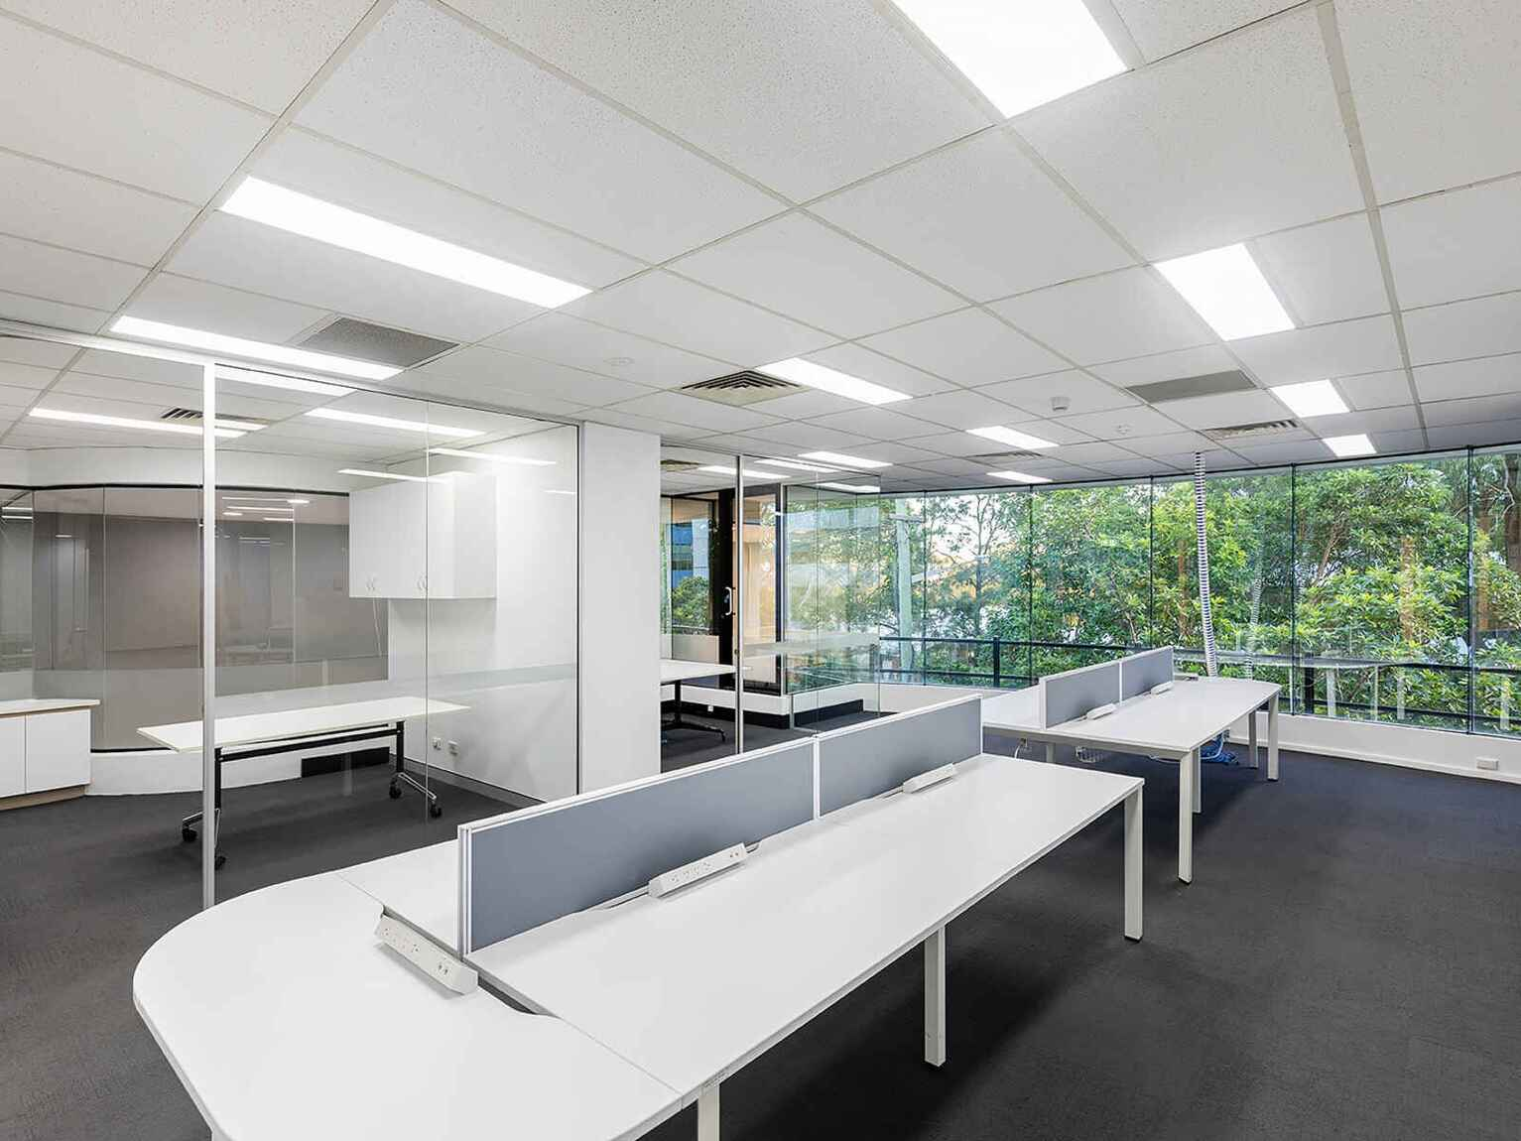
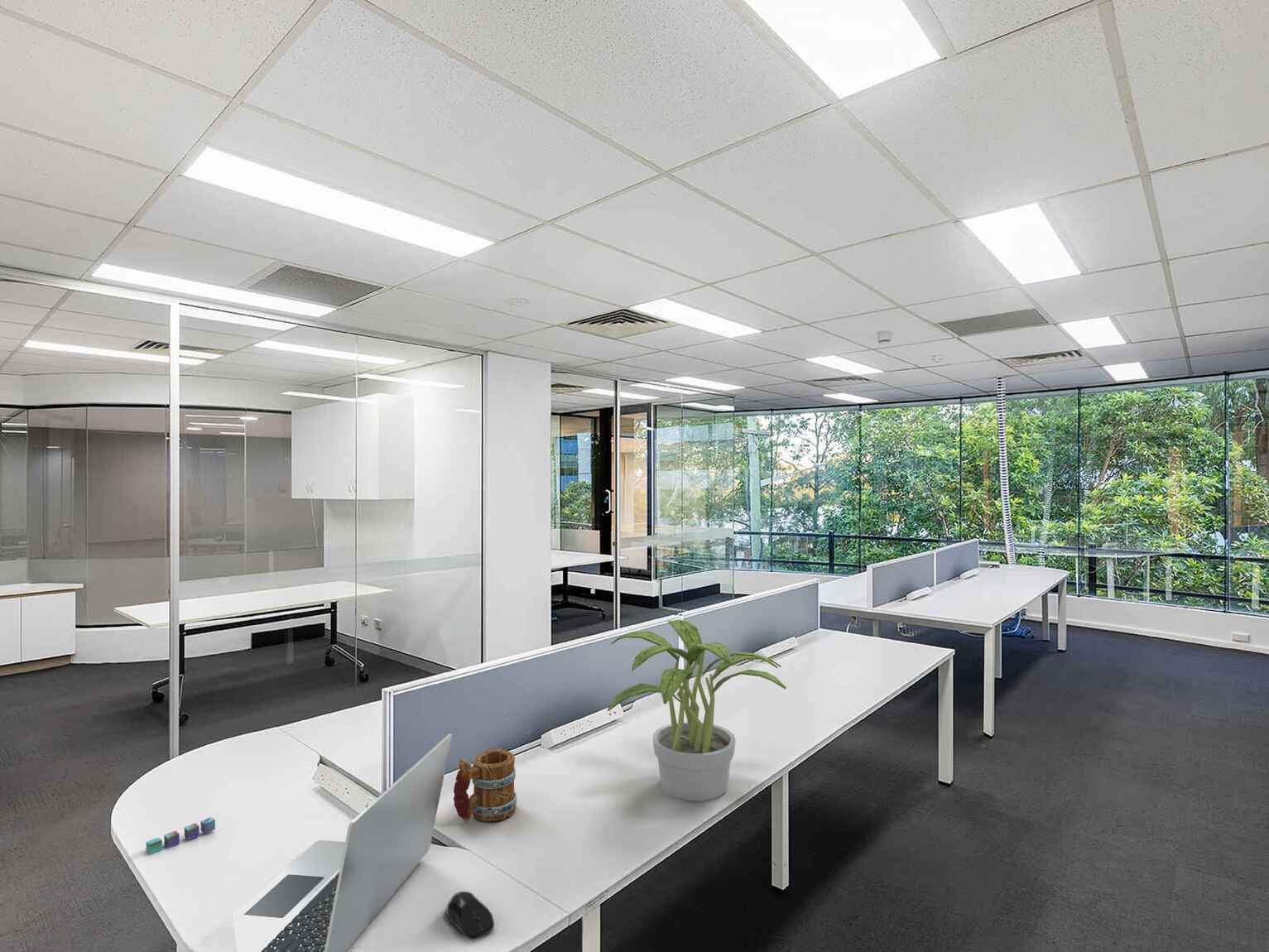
+ sticky notes [146,816,216,855]
+ laptop [232,733,453,952]
+ potted plant [607,619,787,802]
+ computer mouse [445,891,495,940]
+ mug [453,748,517,822]
